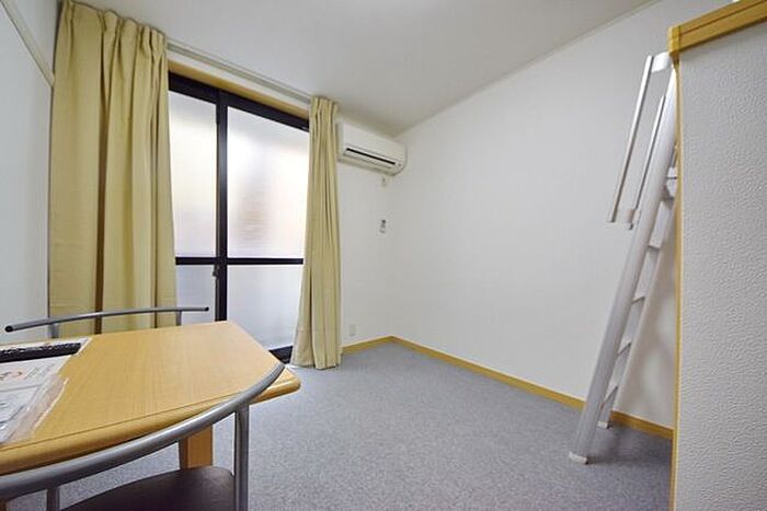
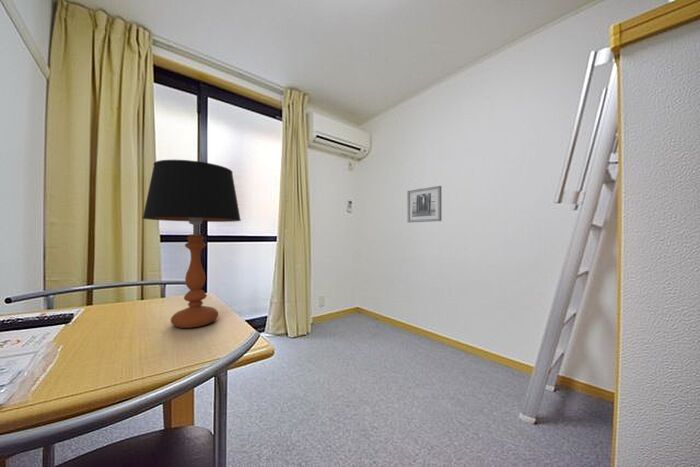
+ wall art [406,185,442,223]
+ table lamp [141,159,242,329]
